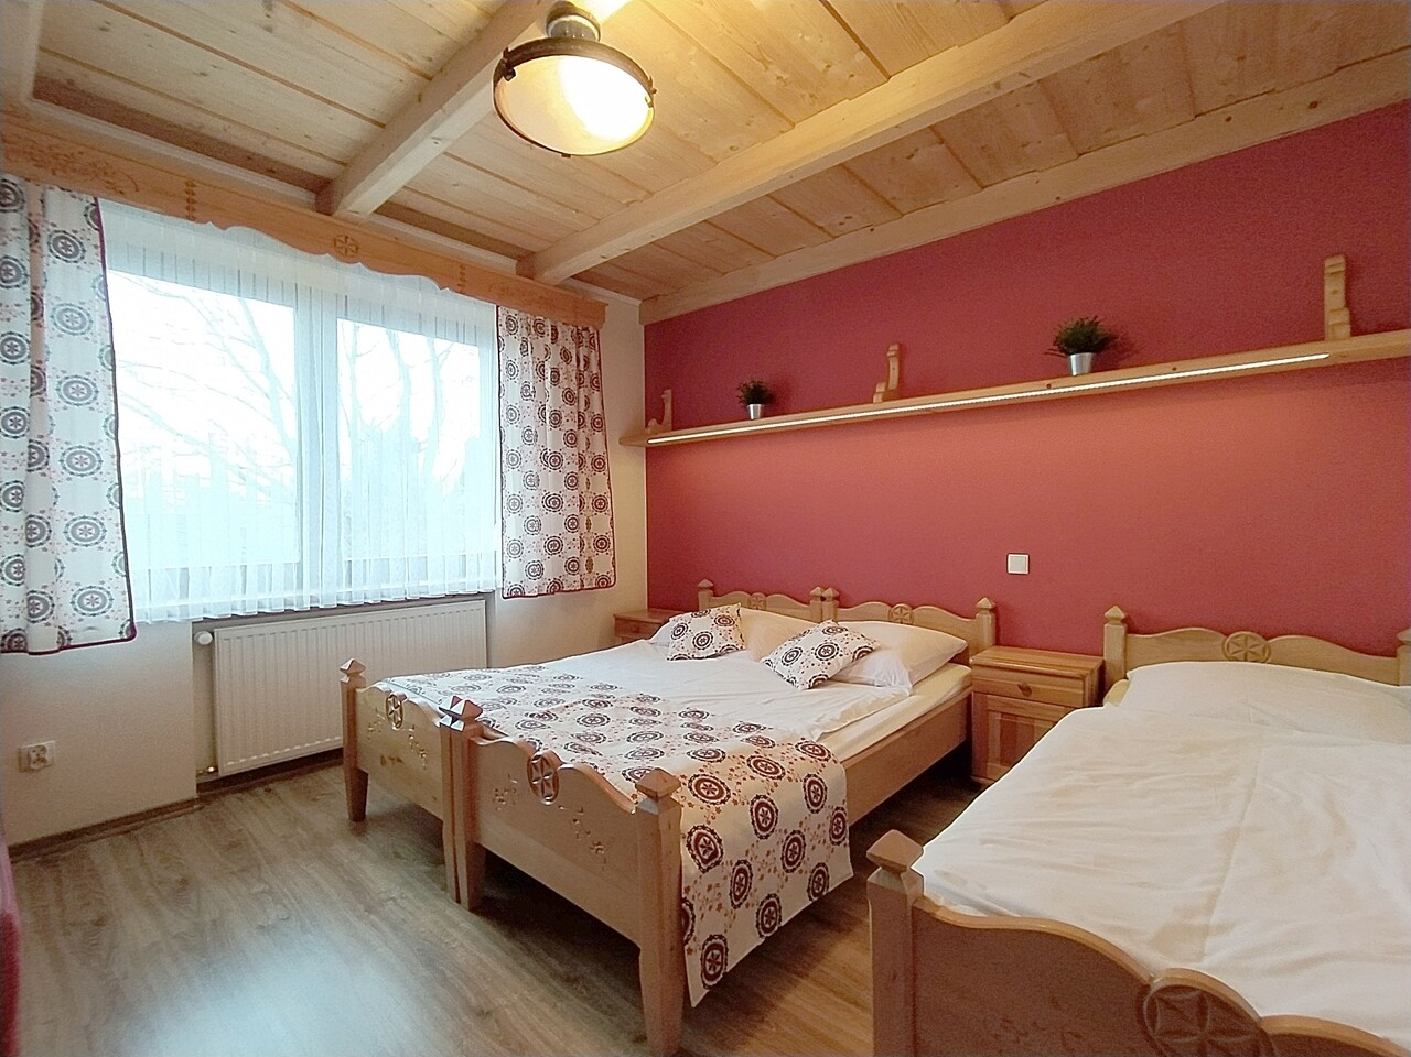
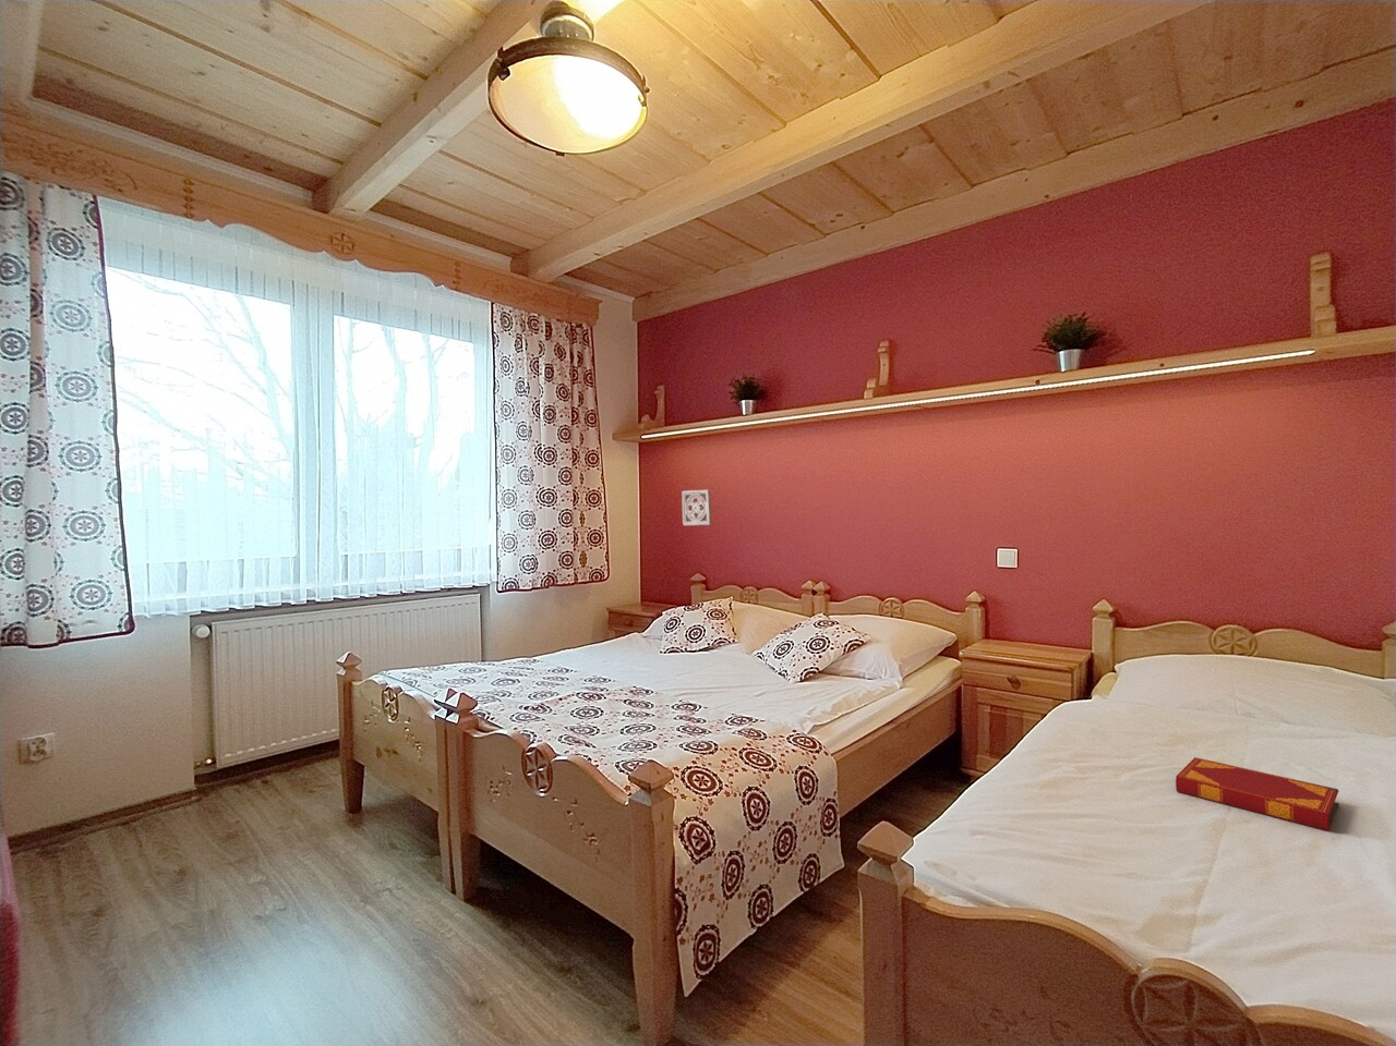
+ hardback book [1175,756,1339,832]
+ wall ornament [680,488,712,527]
